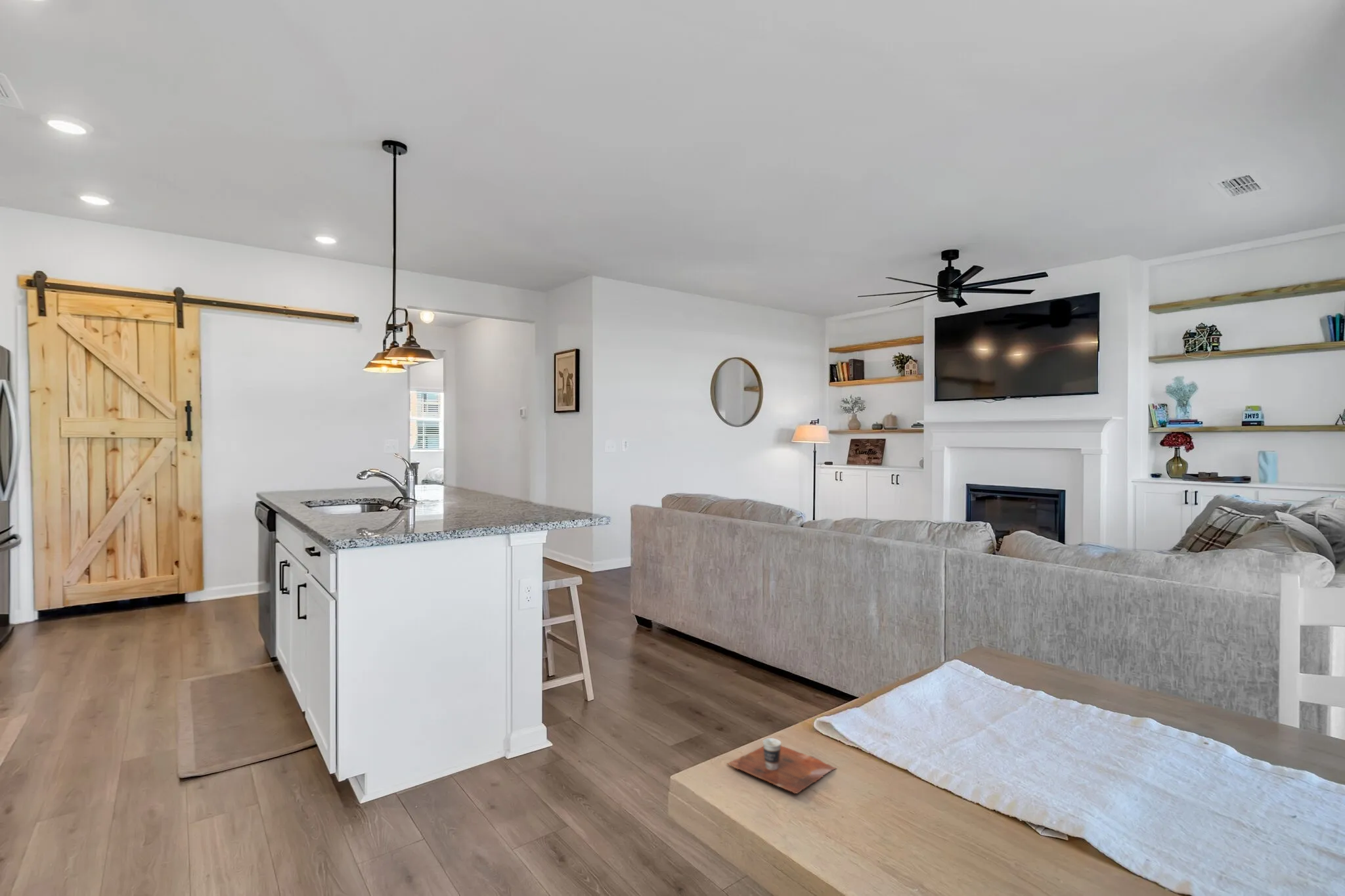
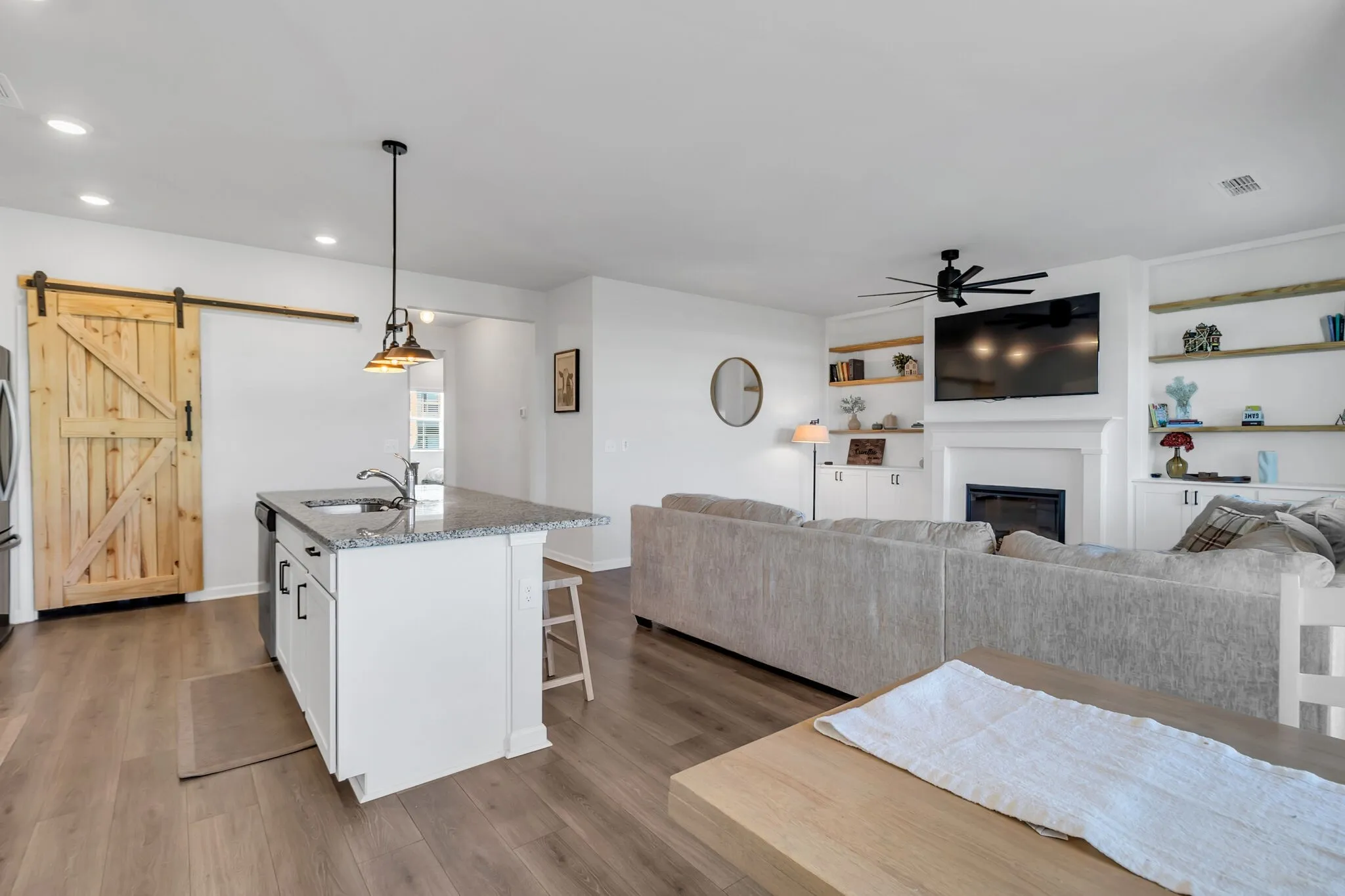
- cup [726,737,837,794]
